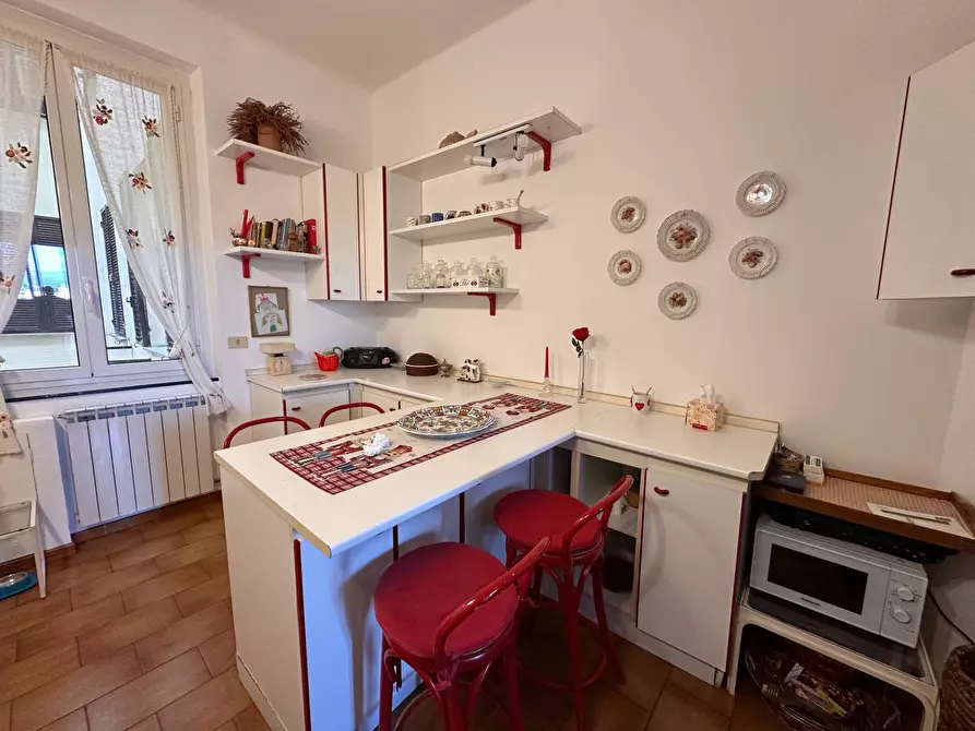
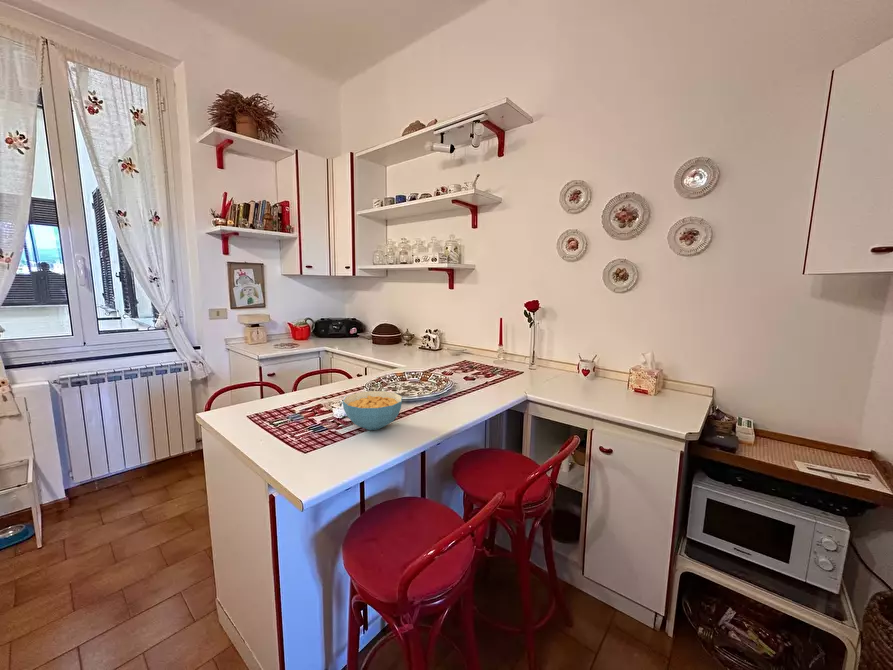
+ cereal bowl [342,390,403,431]
